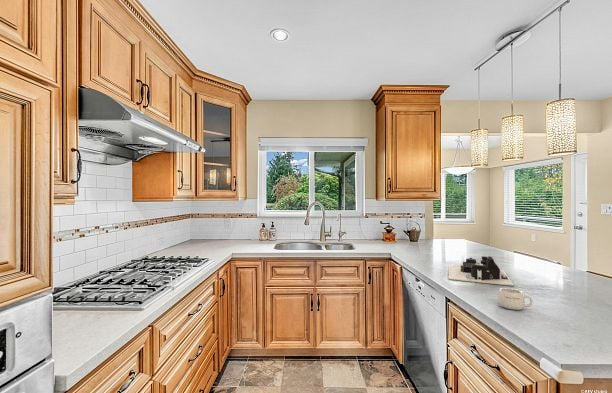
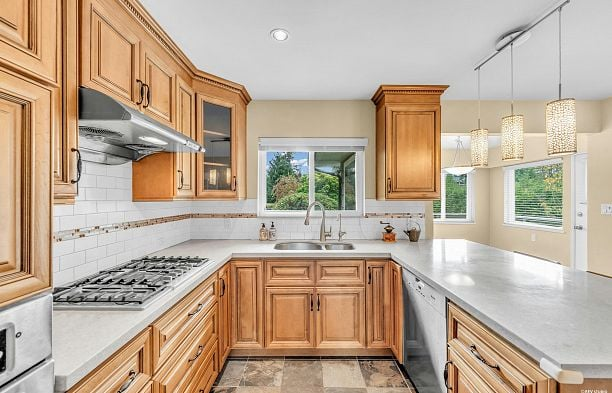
- mug [496,287,534,311]
- architectural model [448,255,515,287]
